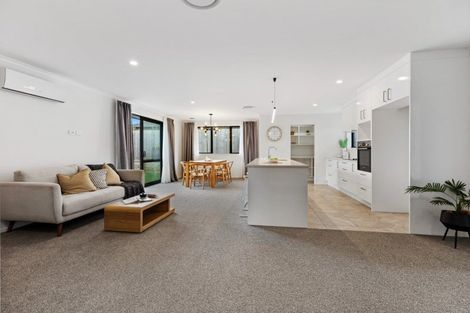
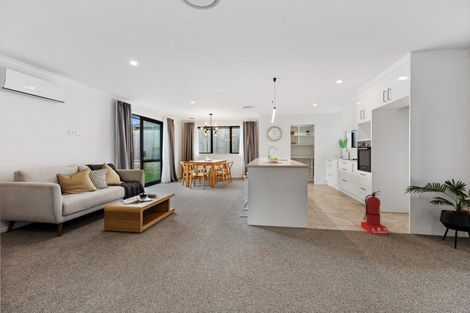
+ fire extinguisher [360,190,390,235]
